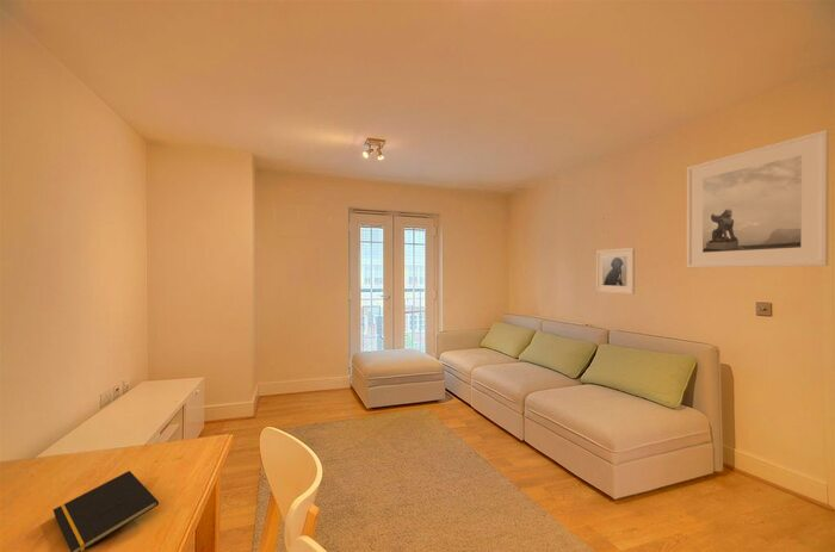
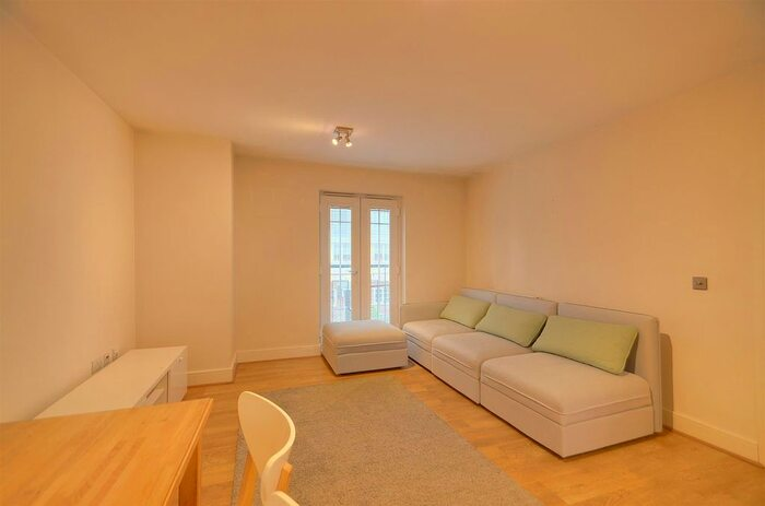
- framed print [595,247,636,296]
- notepad [52,470,160,552]
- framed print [686,129,830,269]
